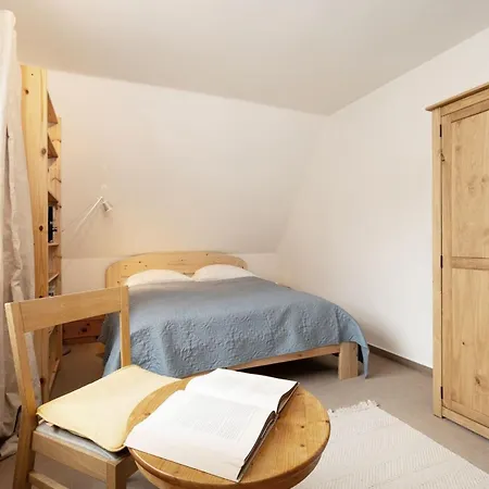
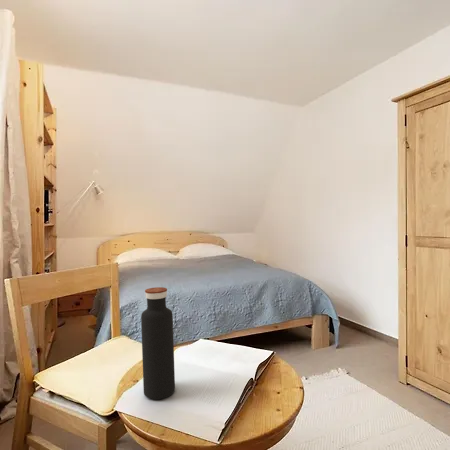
+ water bottle [140,286,176,400]
